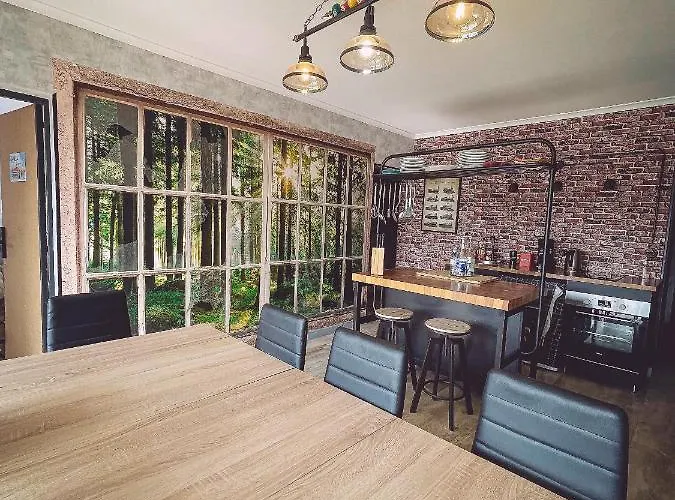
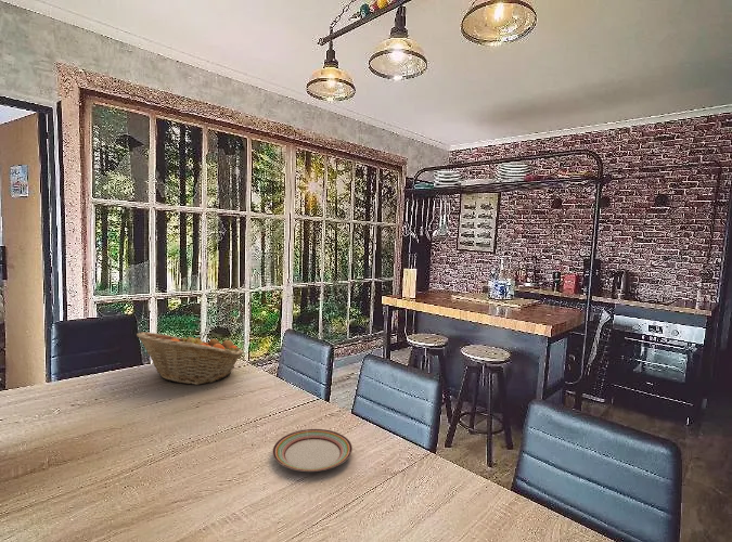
+ plate [271,428,354,473]
+ fruit basket [136,331,245,386]
